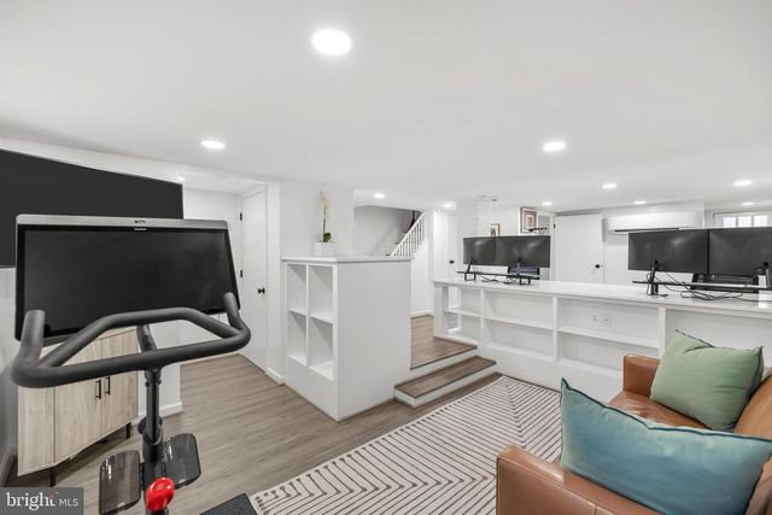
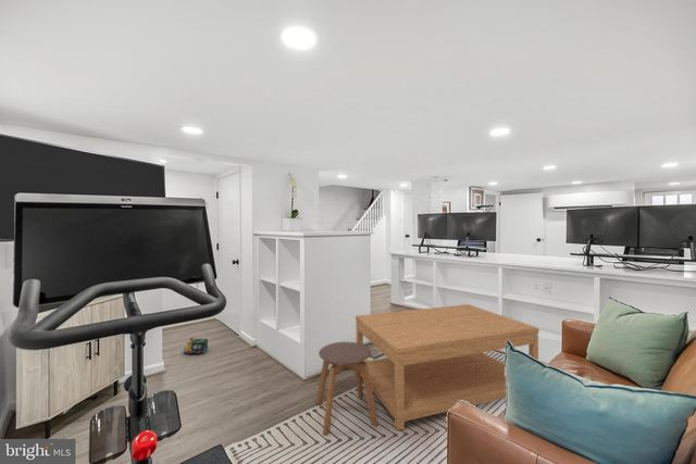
+ stool [314,341,380,436]
+ toy train [182,336,209,356]
+ coffee table [355,303,540,431]
